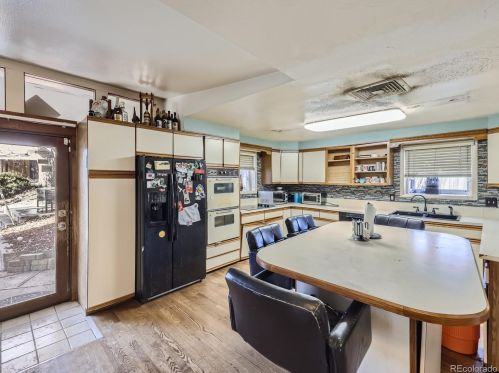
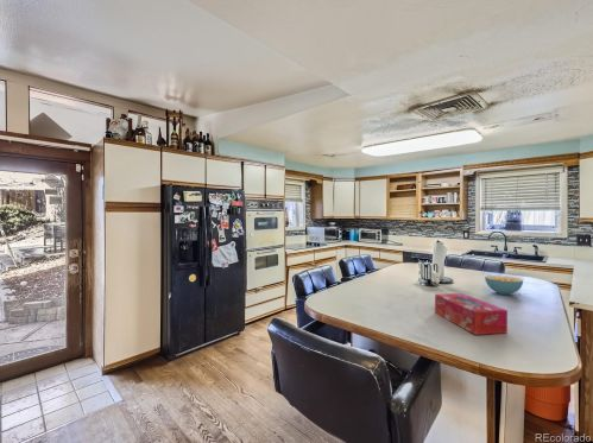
+ tissue box [434,292,509,336]
+ cereal bowl [484,274,524,296]
